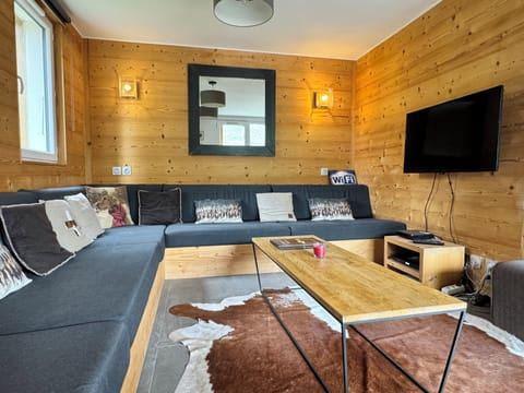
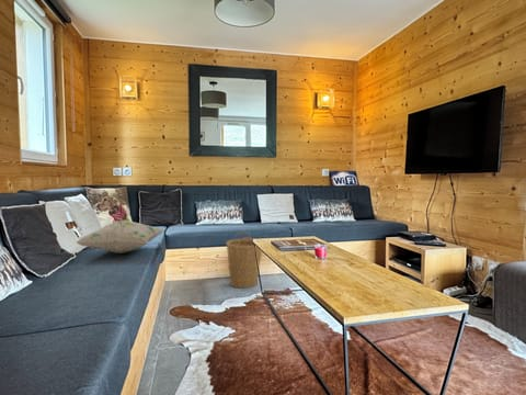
+ basket [226,230,262,290]
+ decorative pillow [76,219,165,255]
